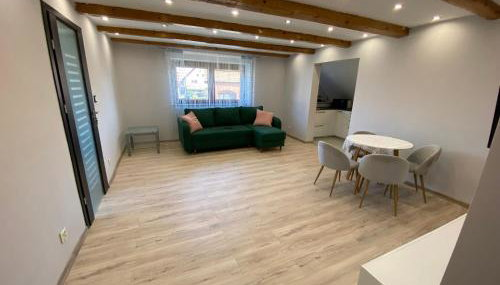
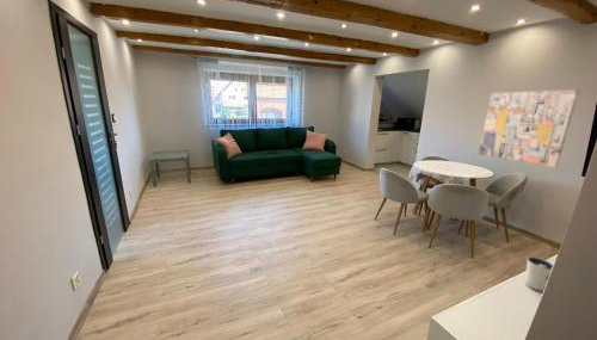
+ dixie cup [524,255,554,291]
+ wall art [478,88,580,168]
